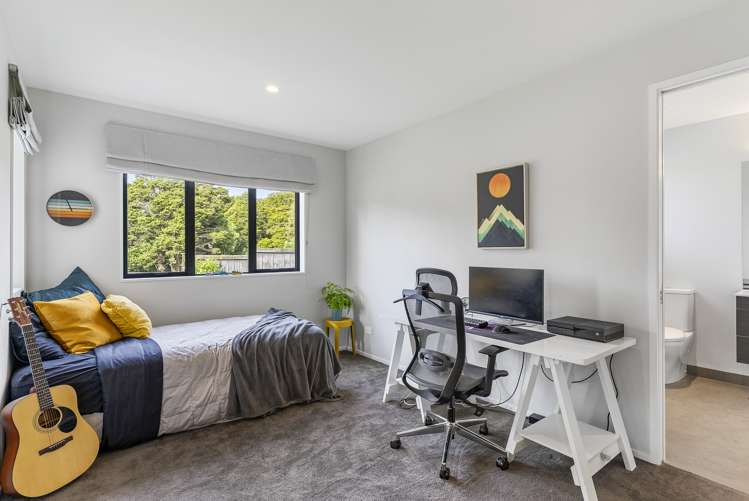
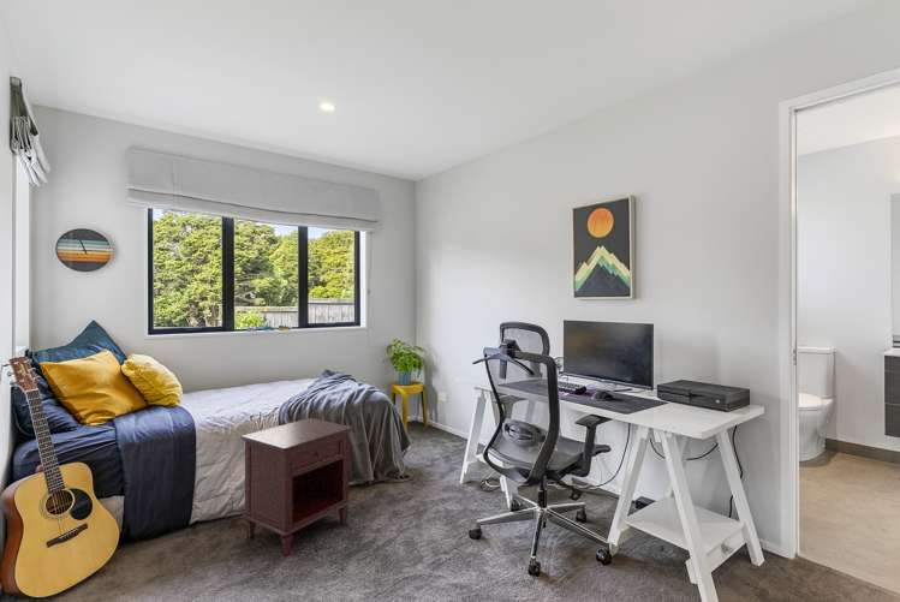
+ nightstand [239,417,354,556]
